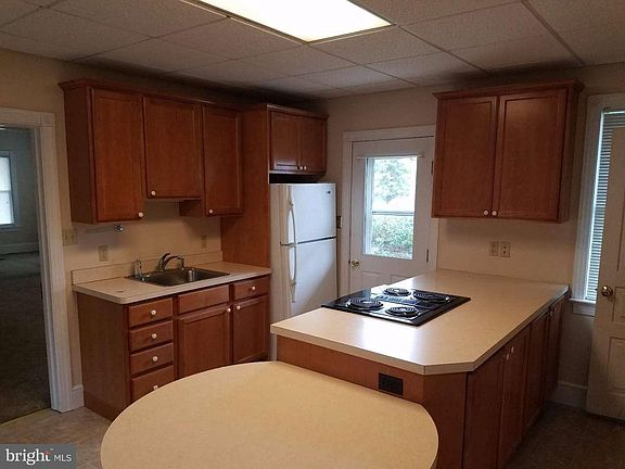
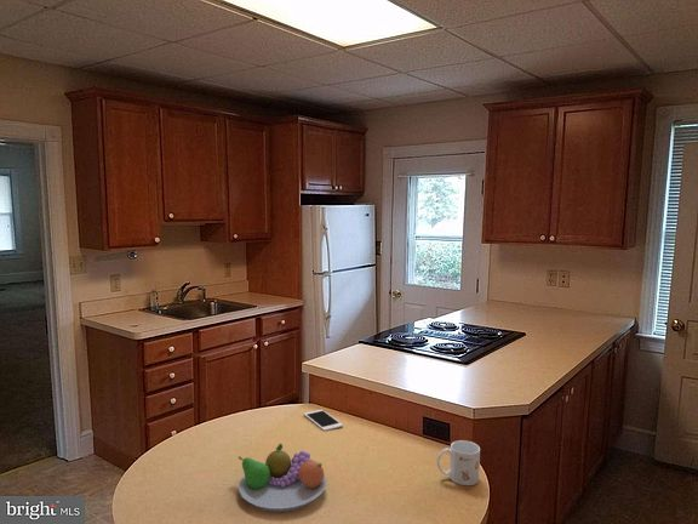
+ mug [436,439,481,486]
+ fruit bowl [238,443,327,513]
+ cell phone [303,409,344,432]
